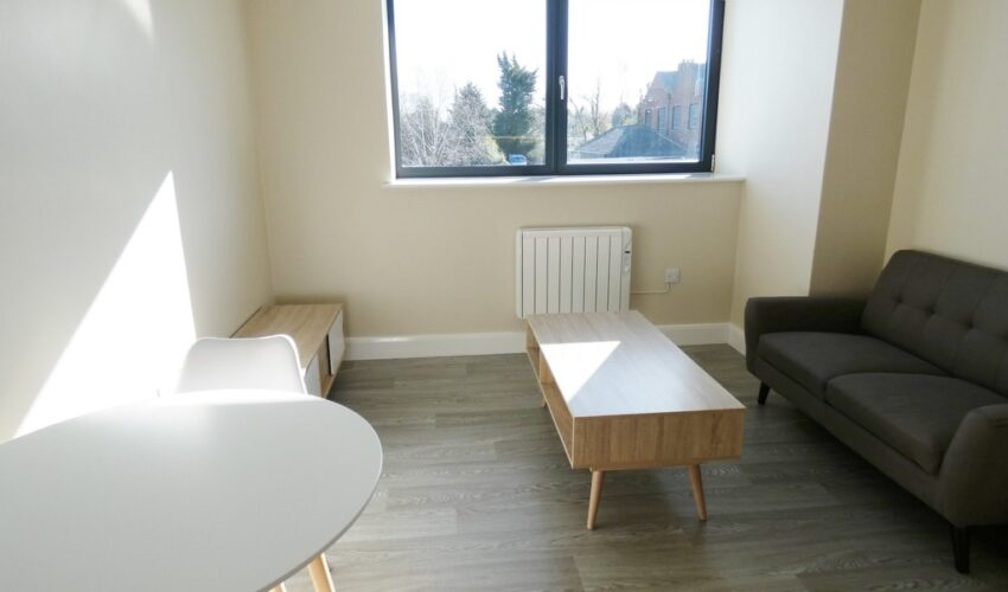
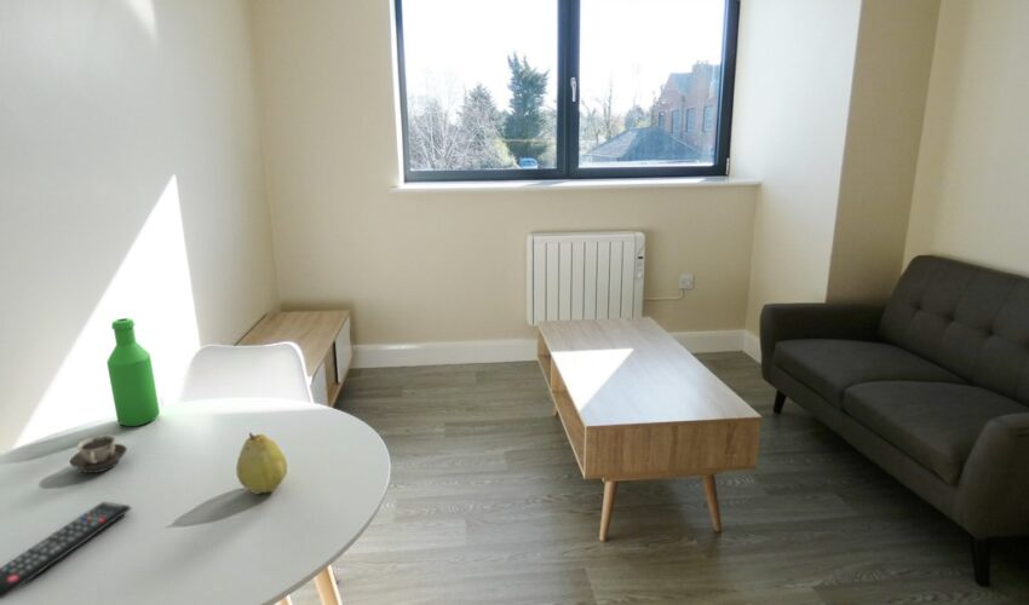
+ cup [69,433,128,474]
+ bottle [105,317,161,427]
+ fruit [235,431,288,495]
+ remote control [0,501,132,600]
